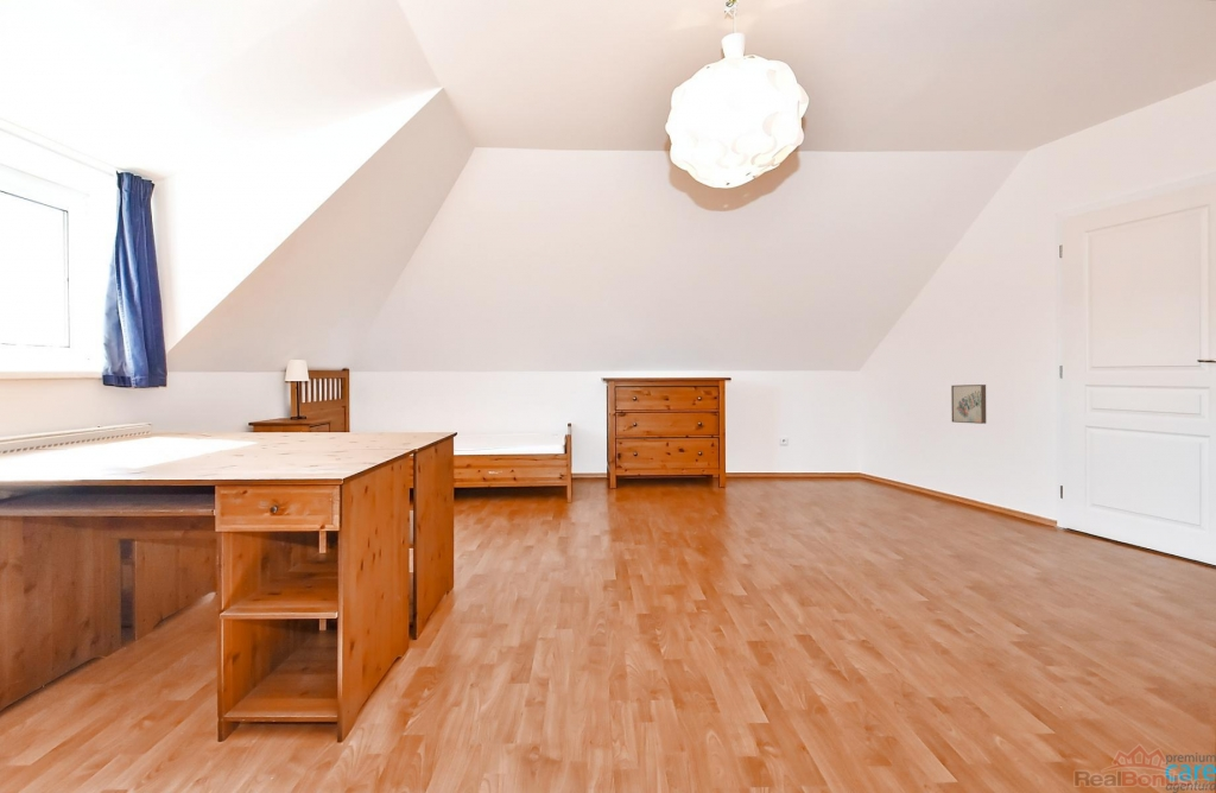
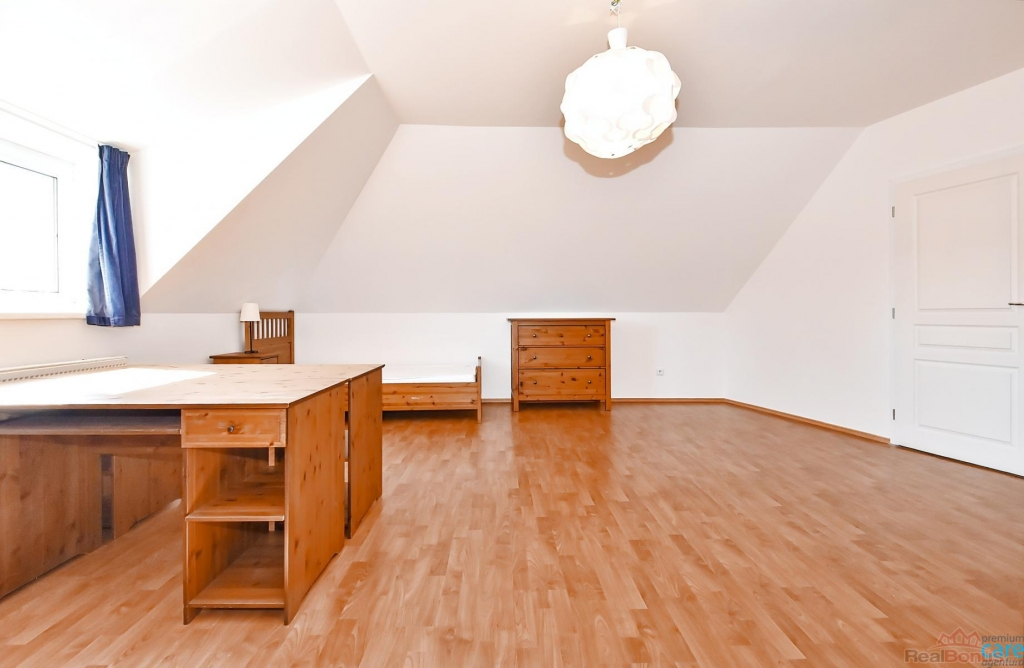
- wall art [950,383,987,425]
